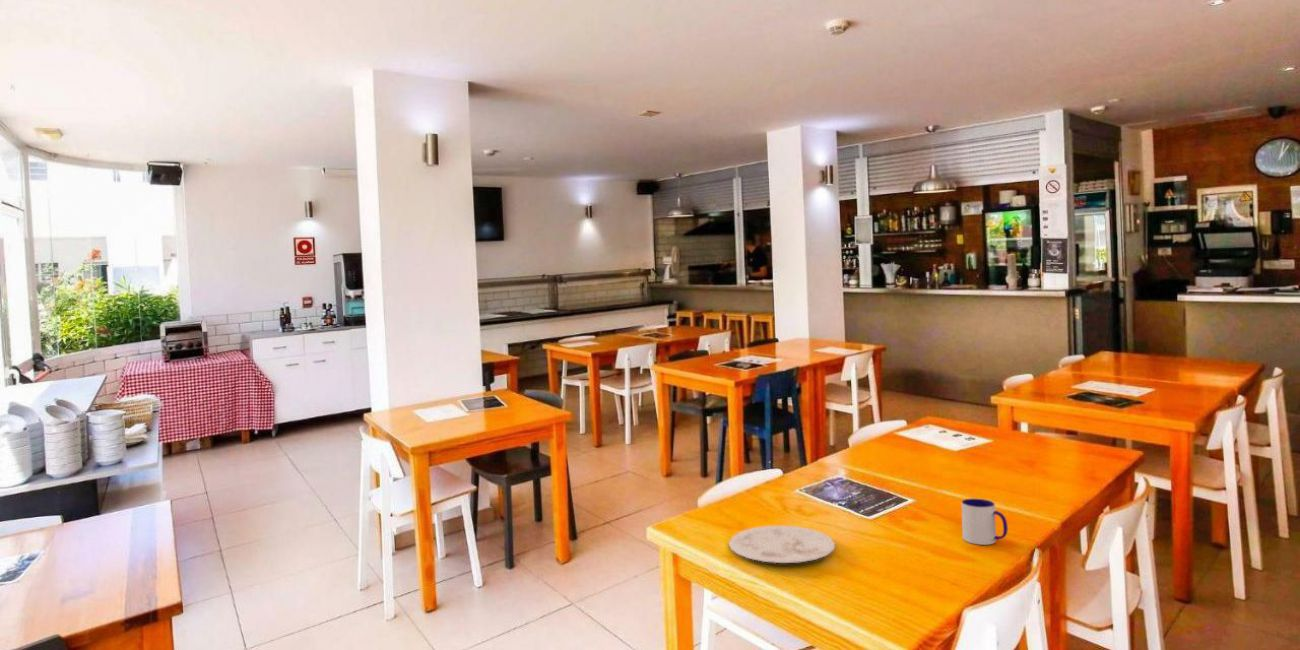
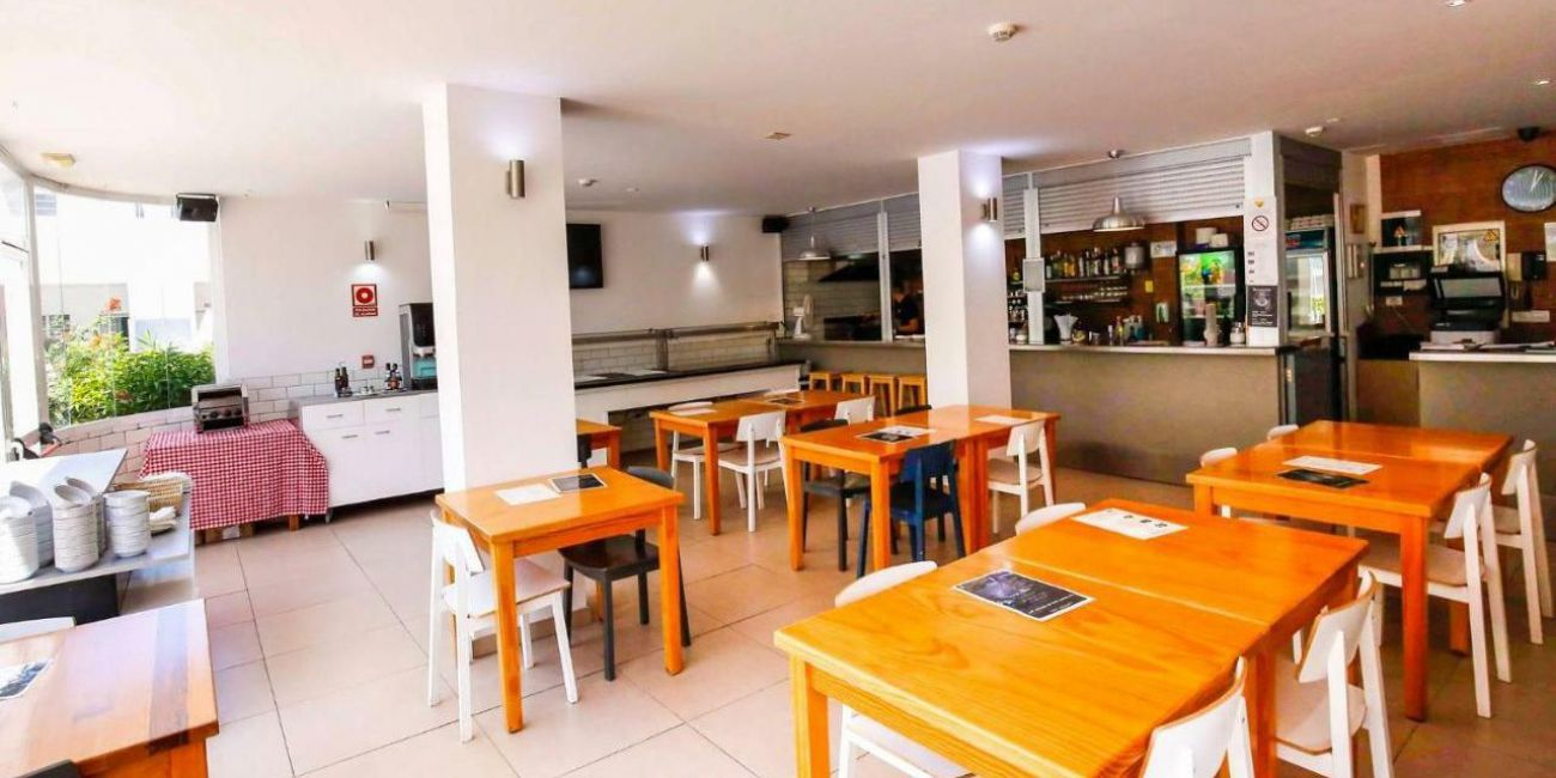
- mug [961,498,1009,546]
- plate [728,525,836,564]
